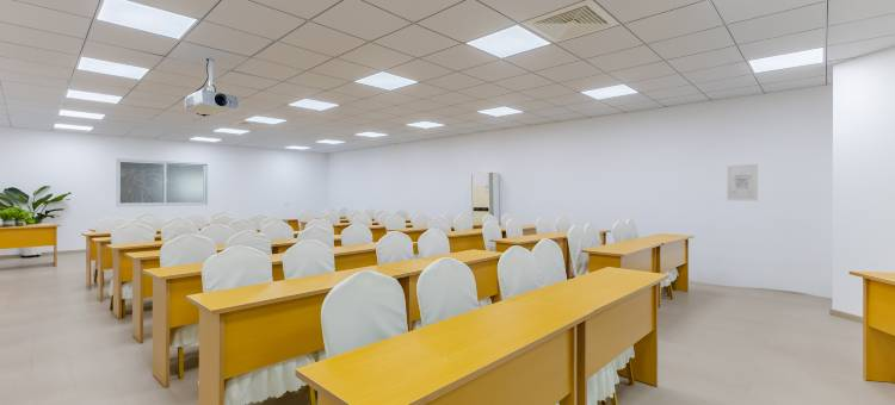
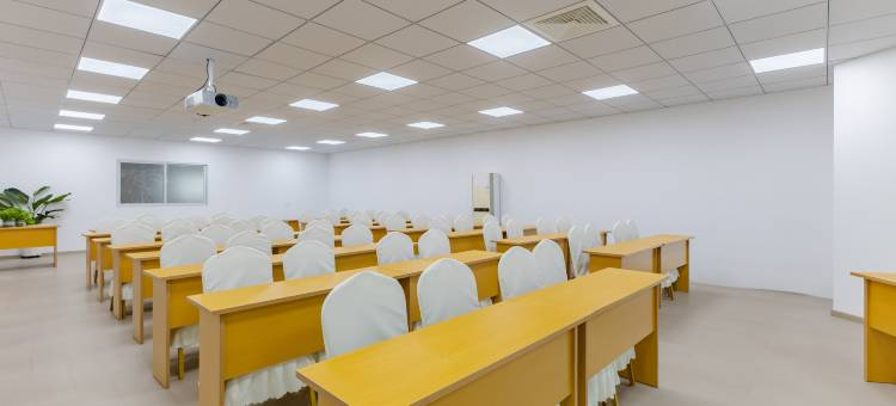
- wall art [726,163,759,201]
